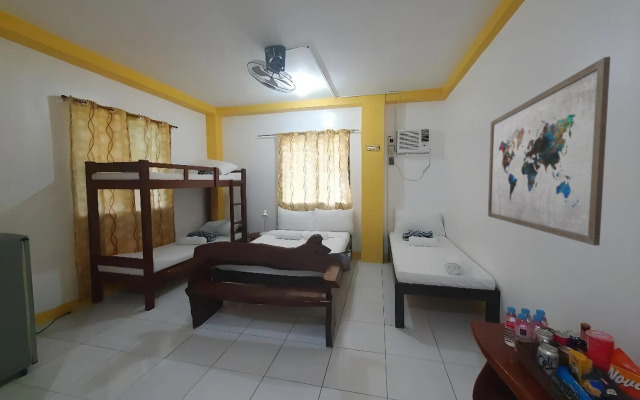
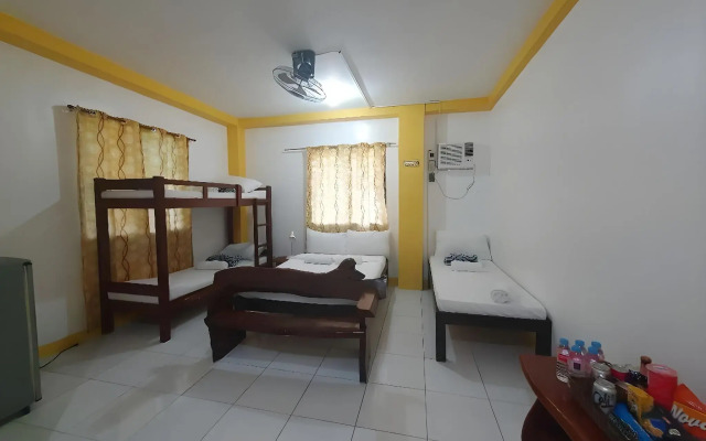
- wall art [487,56,611,247]
